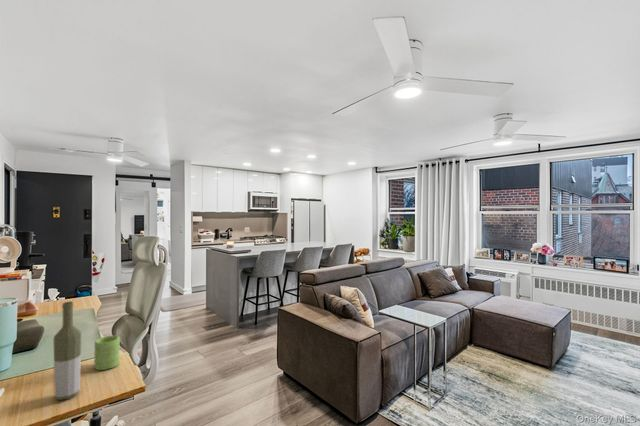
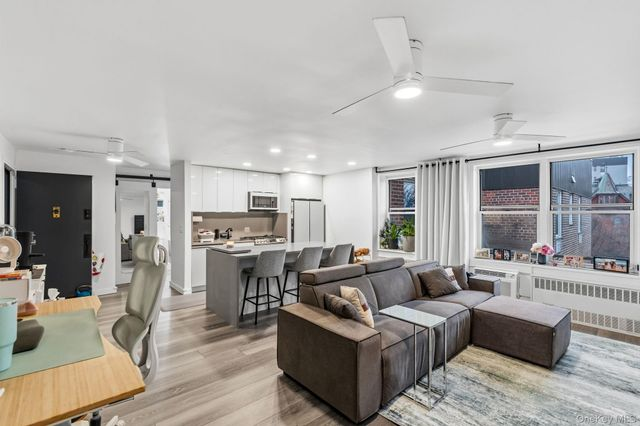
- mug [93,335,121,371]
- bottle [53,301,82,401]
